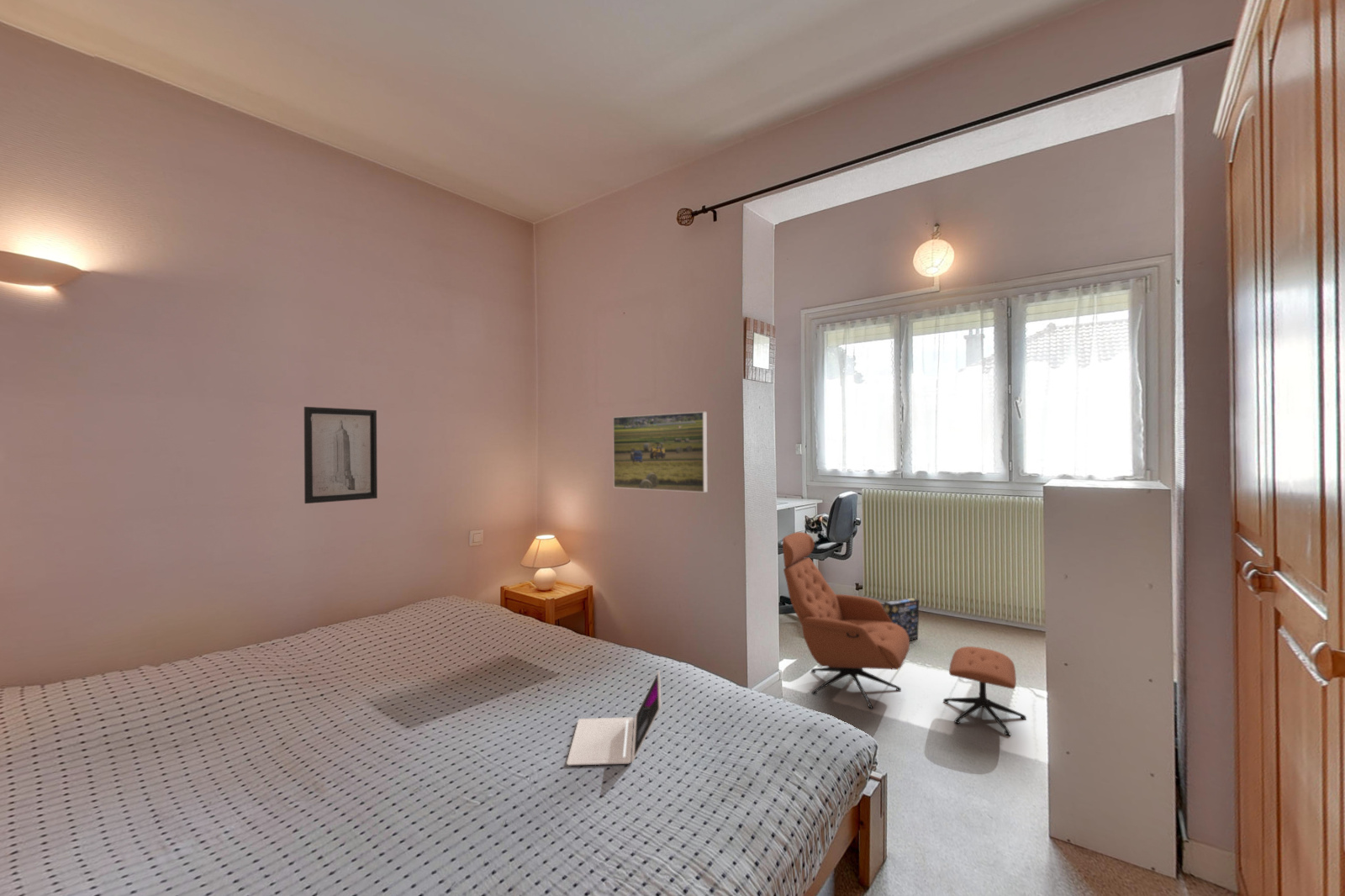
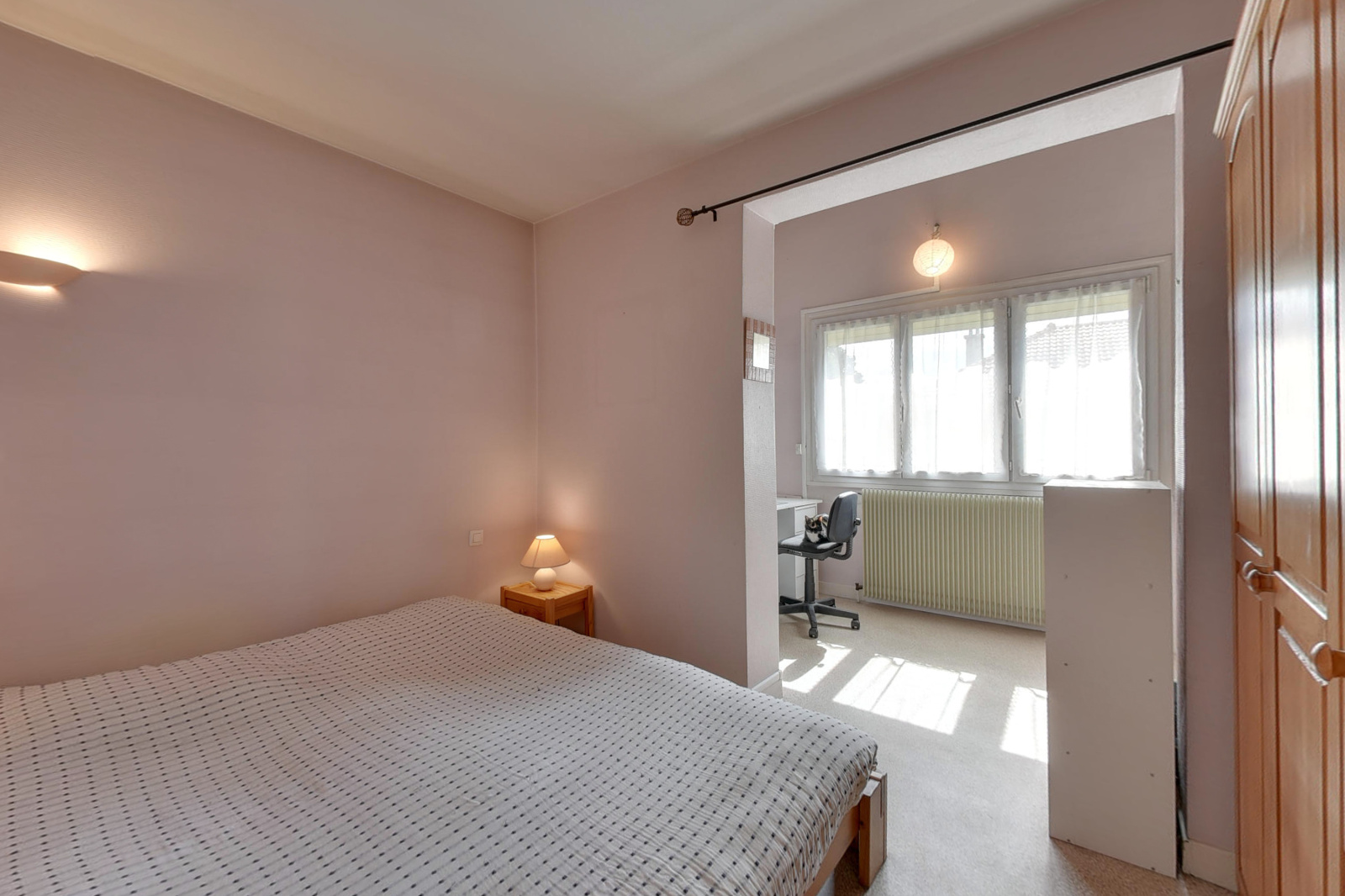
- lounge chair [782,531,1027,736]
- box [883,597,920,641]
- laptop [566,670,662,767]
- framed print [612,411,709,493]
- wall art [303,406,378,504]
